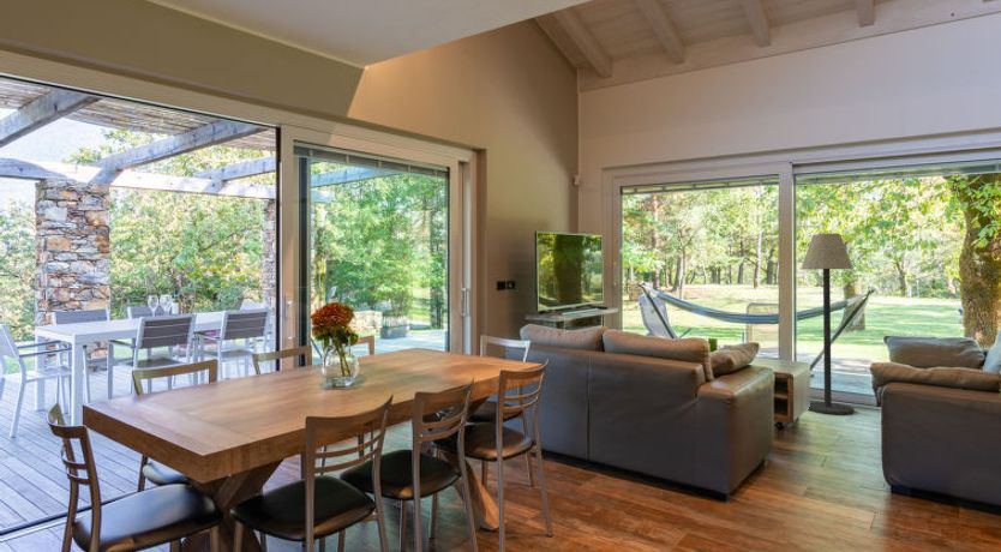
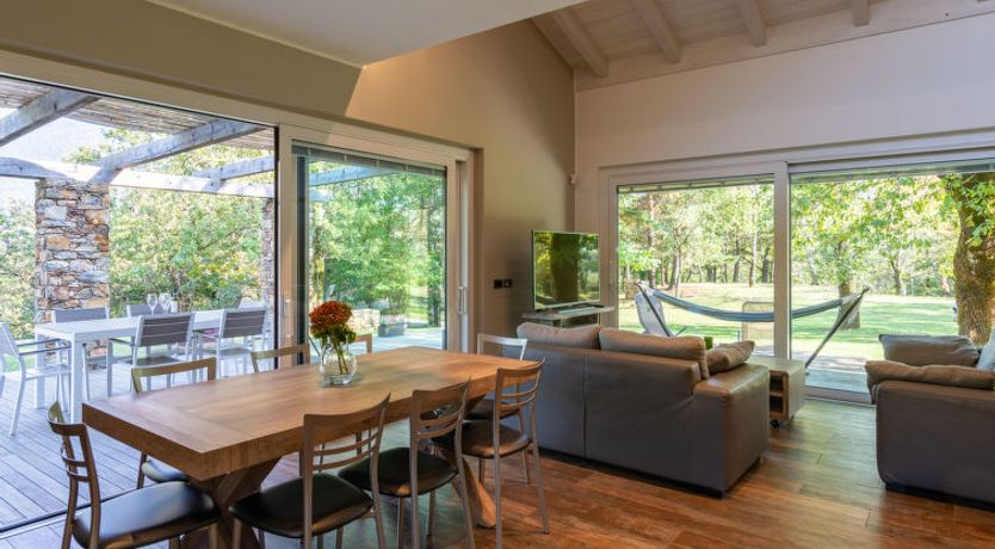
- floor lamp [799,233,855,415]
